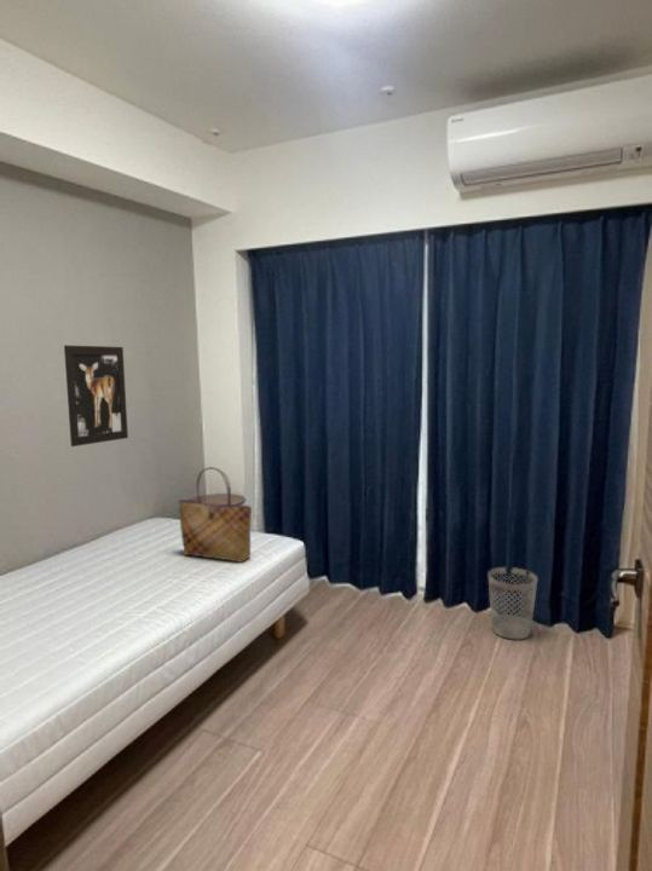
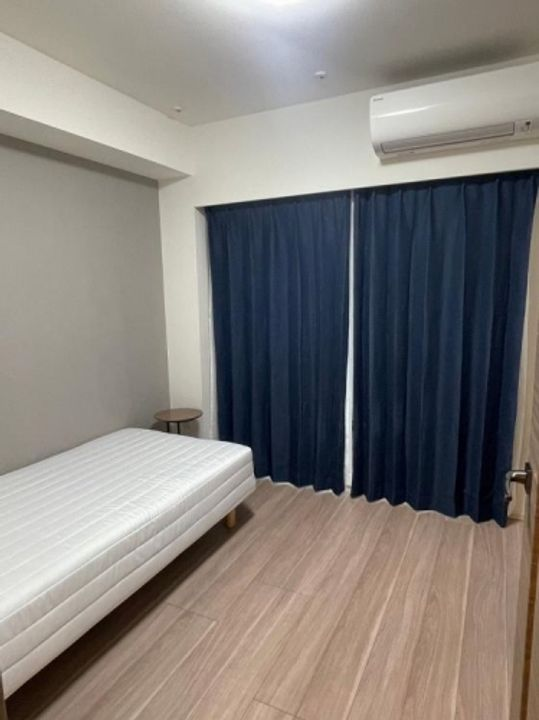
- tote bag [178,466,253,564]
- wall art [63,344,129,448]
- wastebasket [487,566,538,640]
